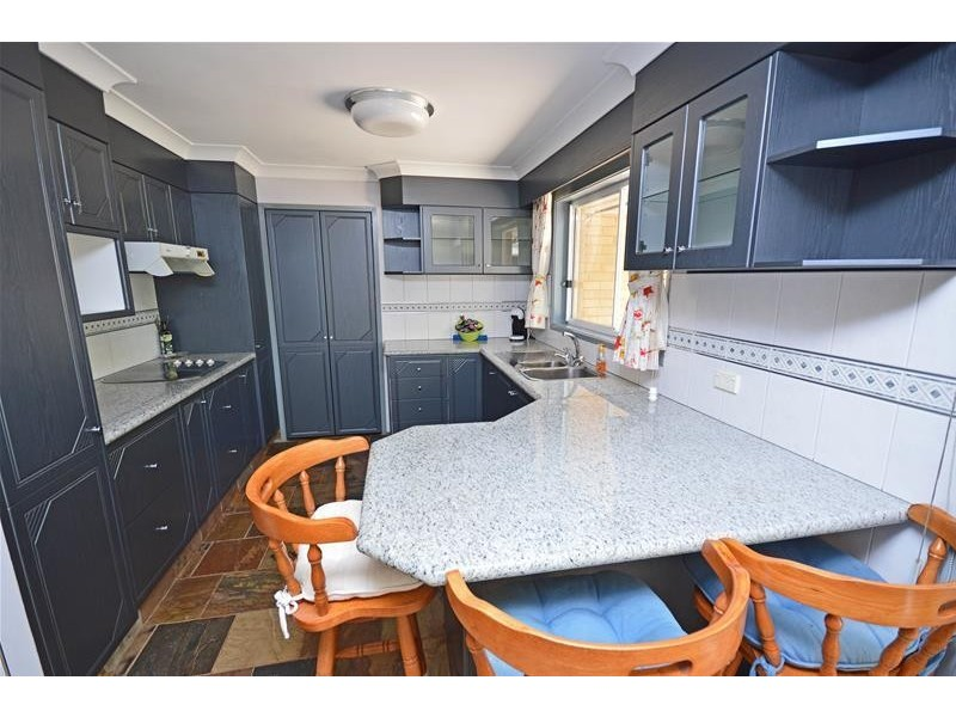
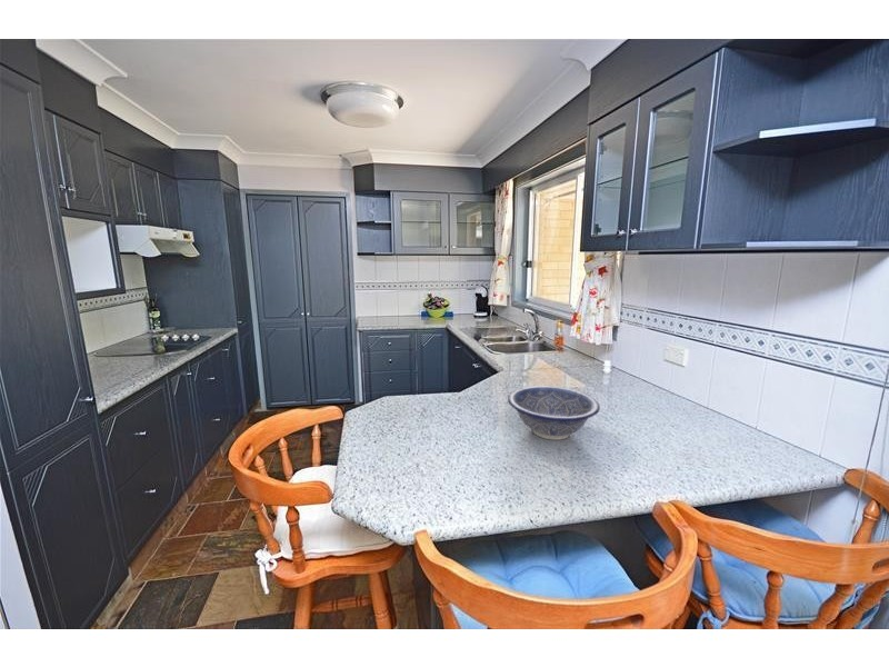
+ decorative bowl [507,385,601,441]
